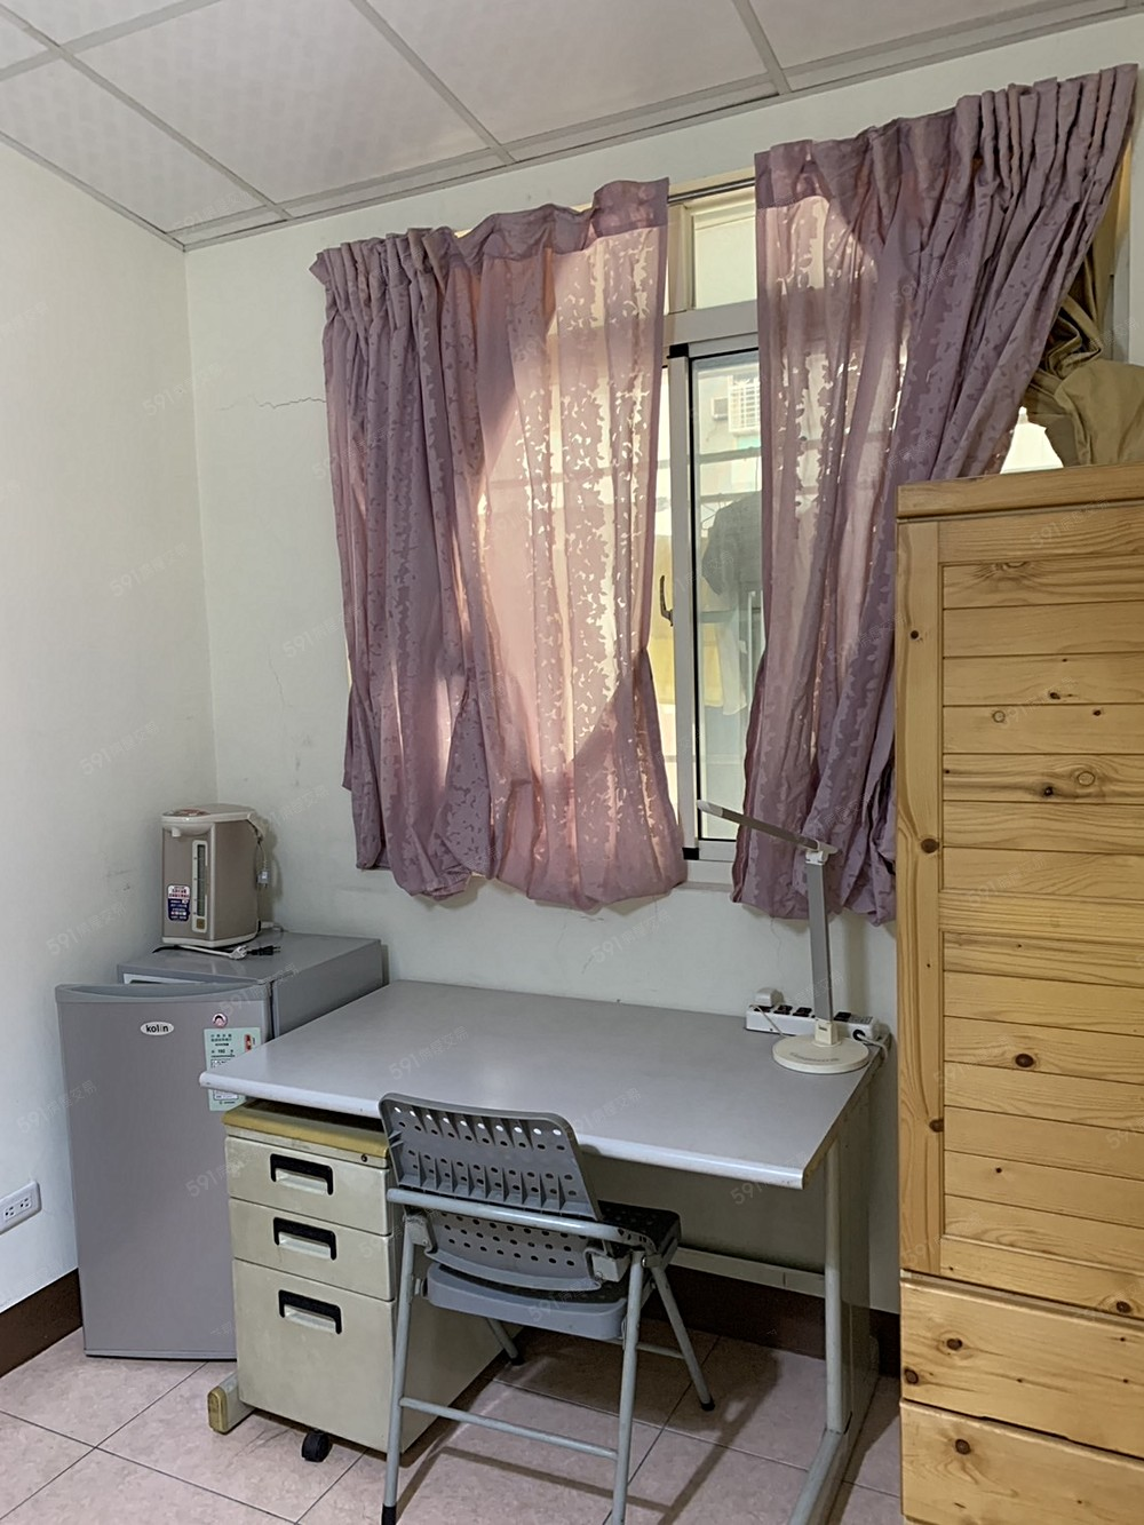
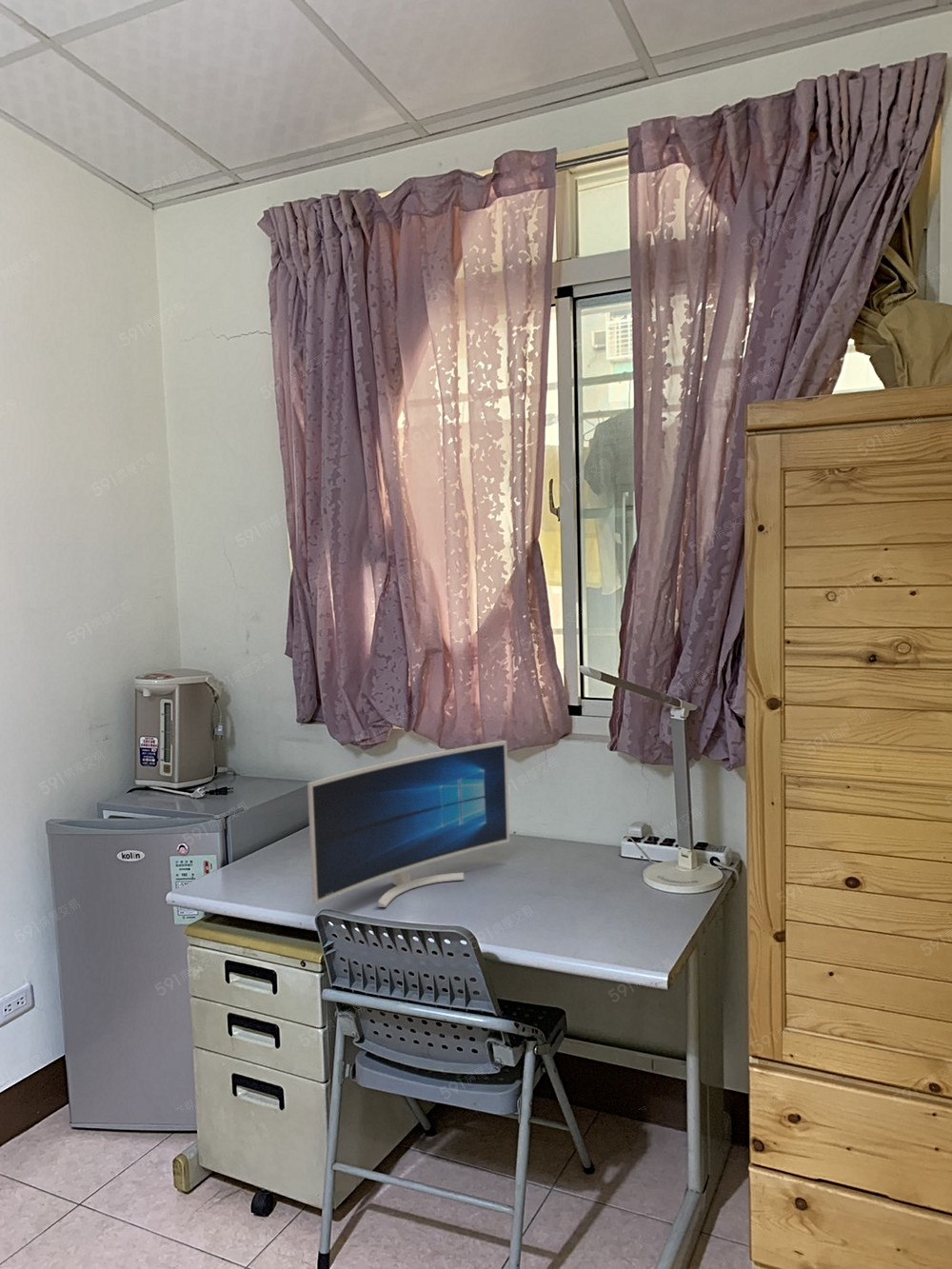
+ monitor [307,740,510,908]
